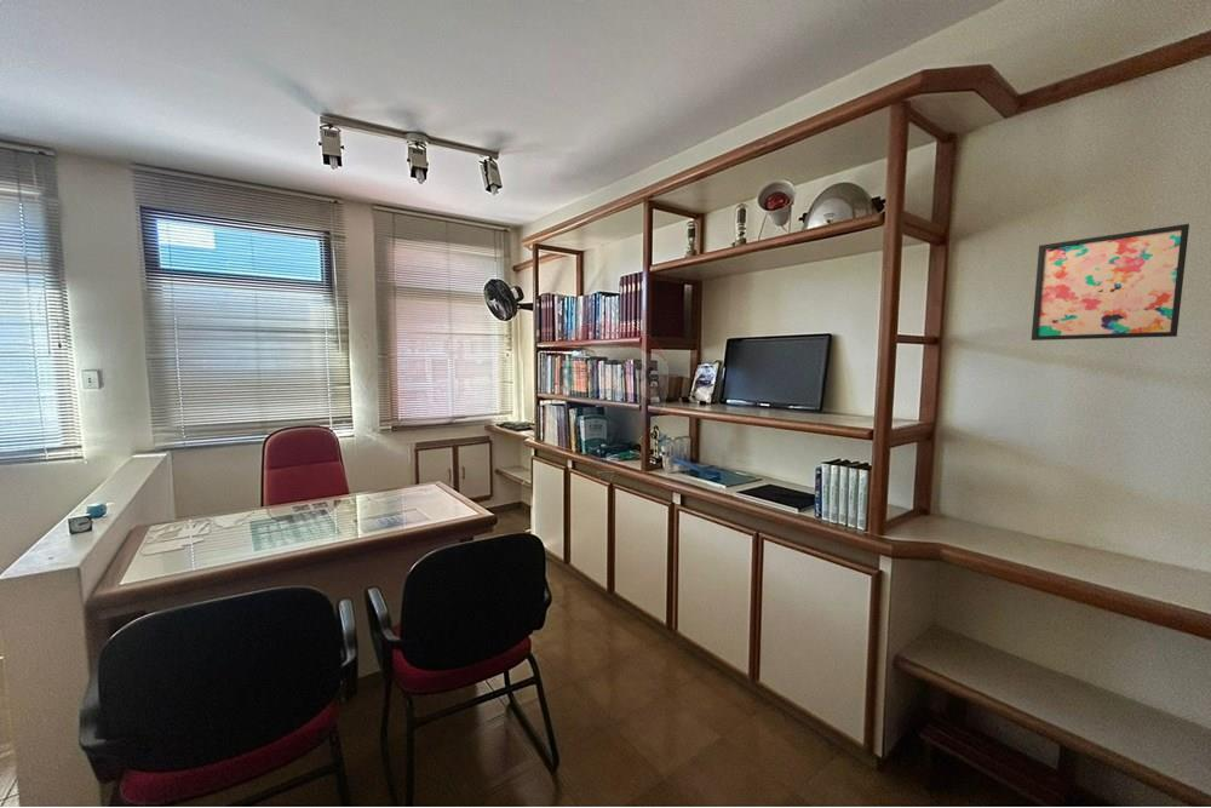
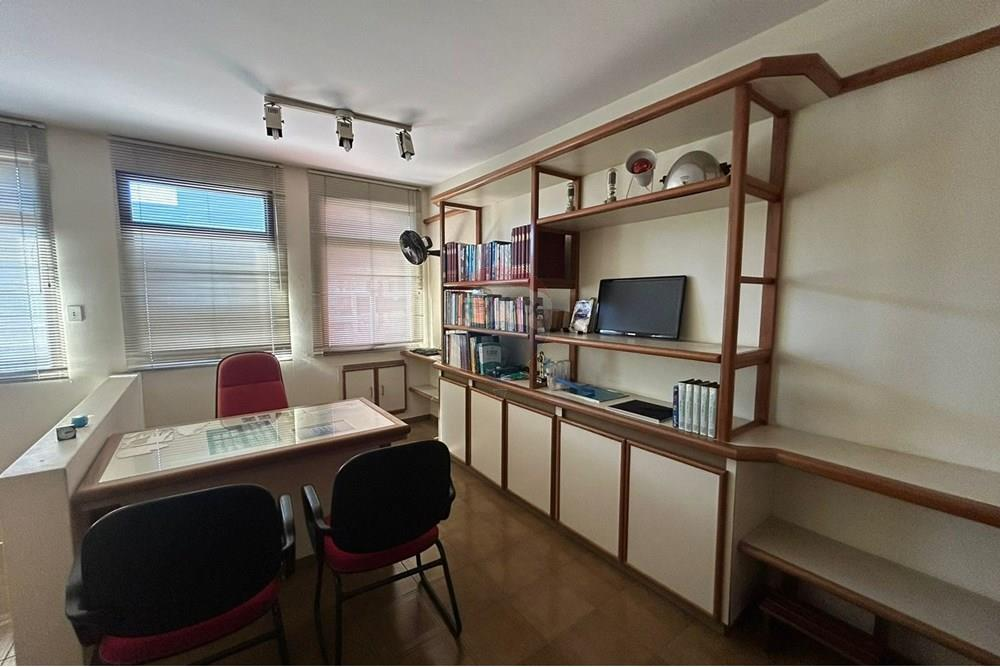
- wall art [1031,223,1190,342]
